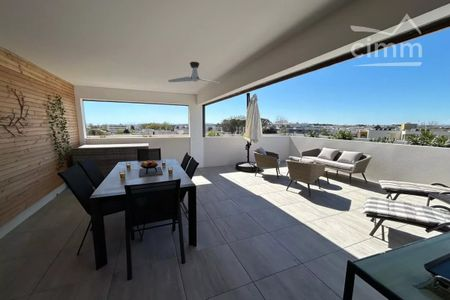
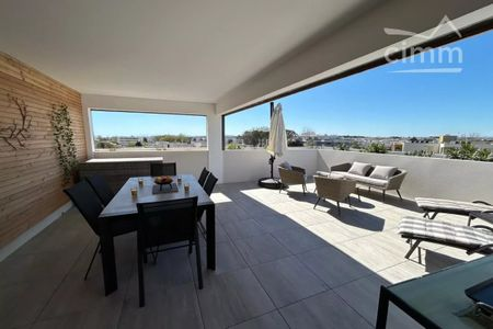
- ceiling fan [167,61,220,84]
